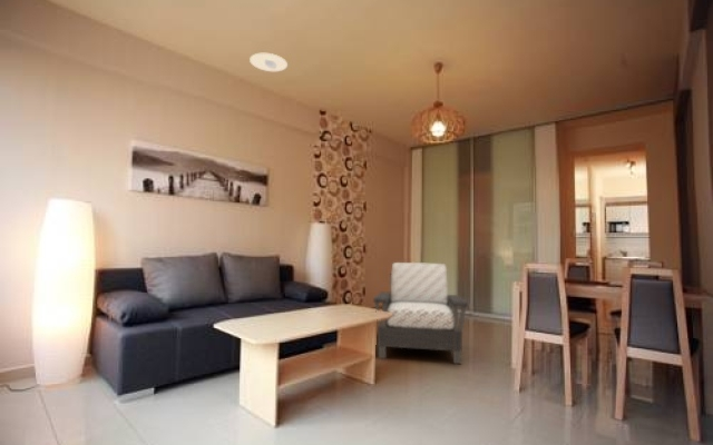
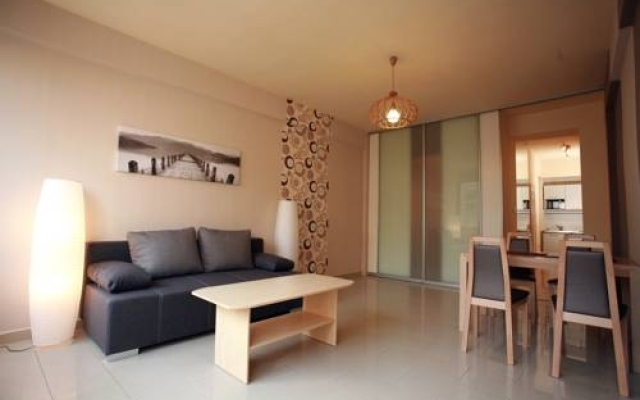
- recessed light [248,52,289,72]
- armchair [372,261,469,365]
